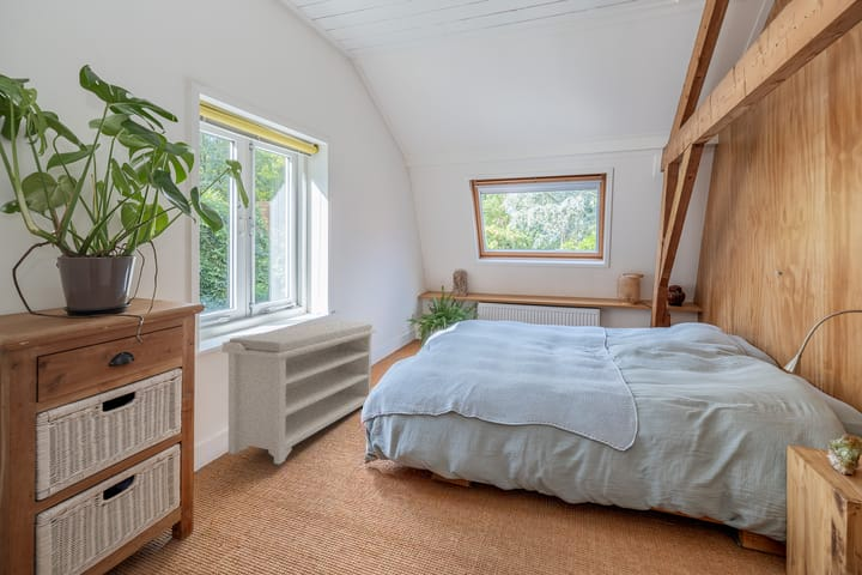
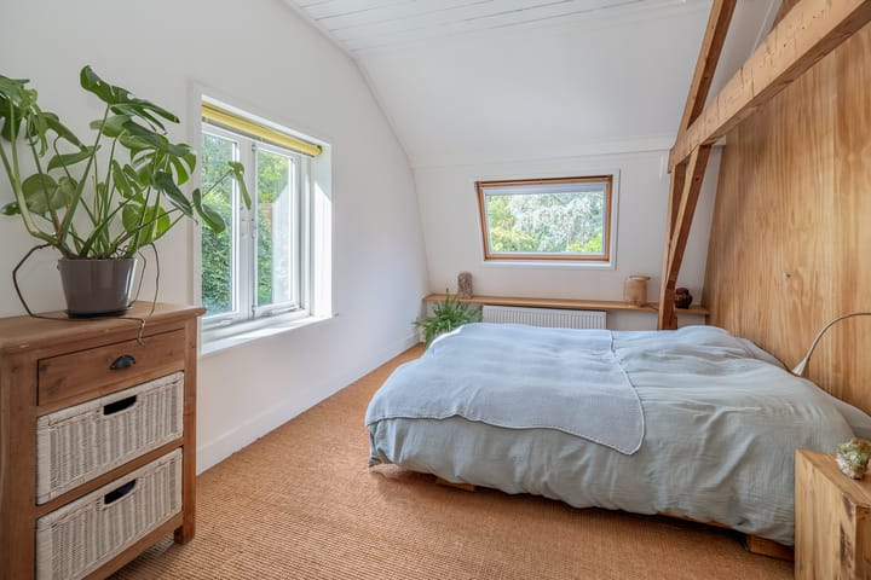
- bench [220,320,377,466]
